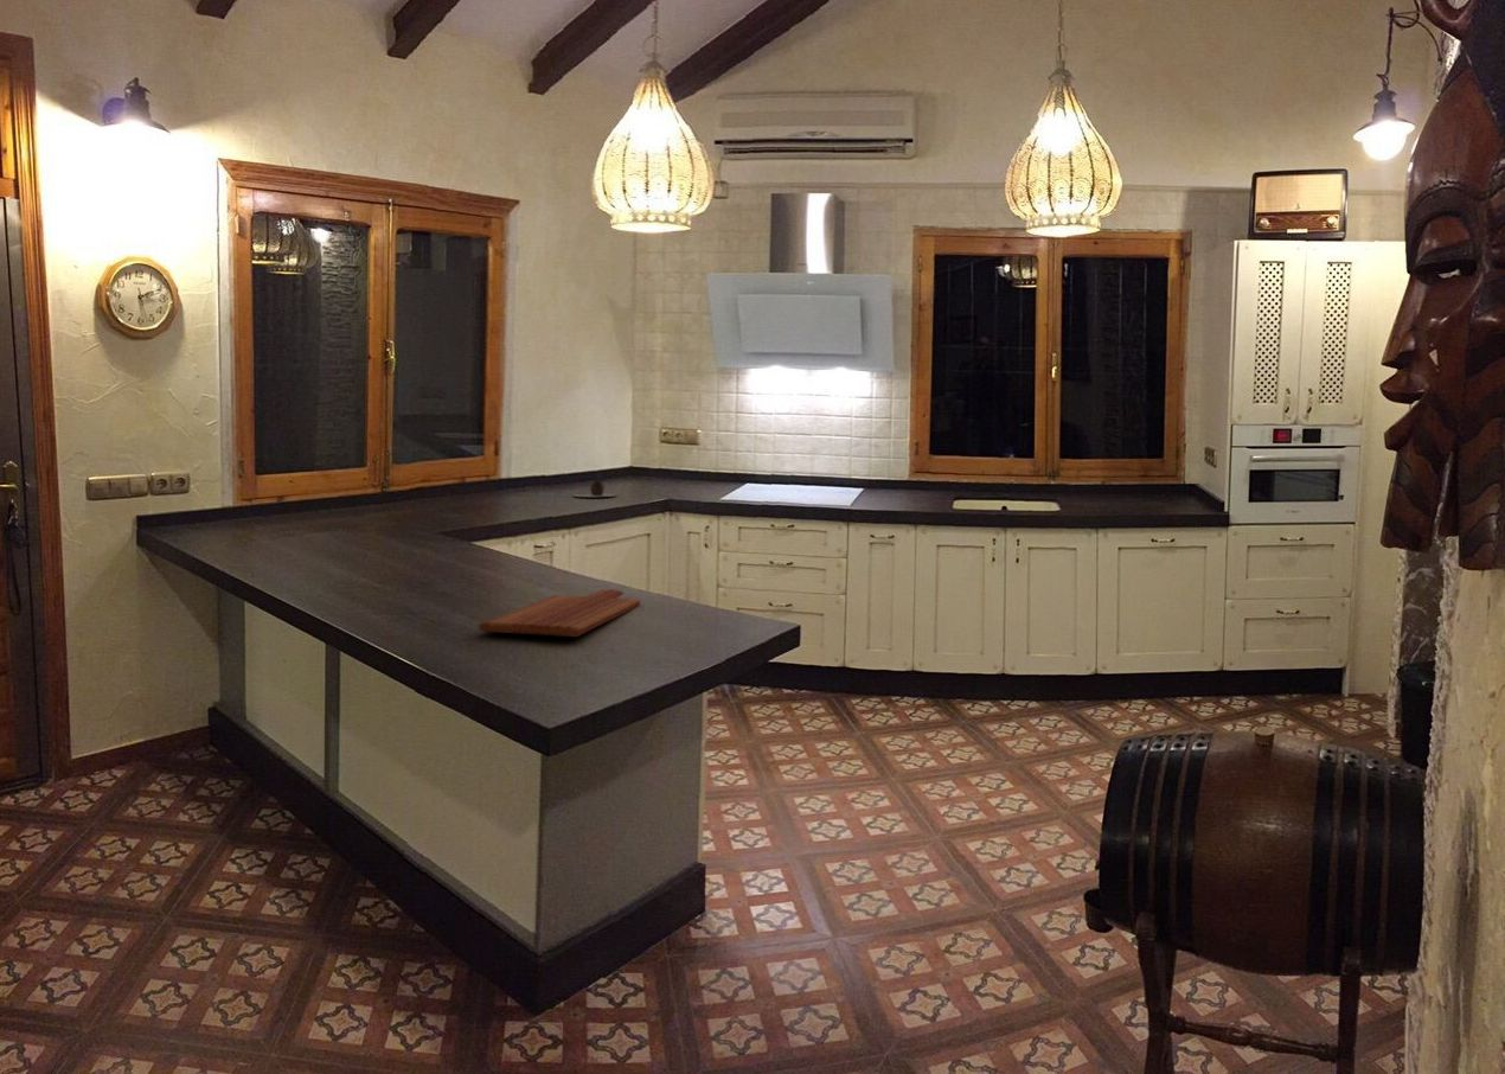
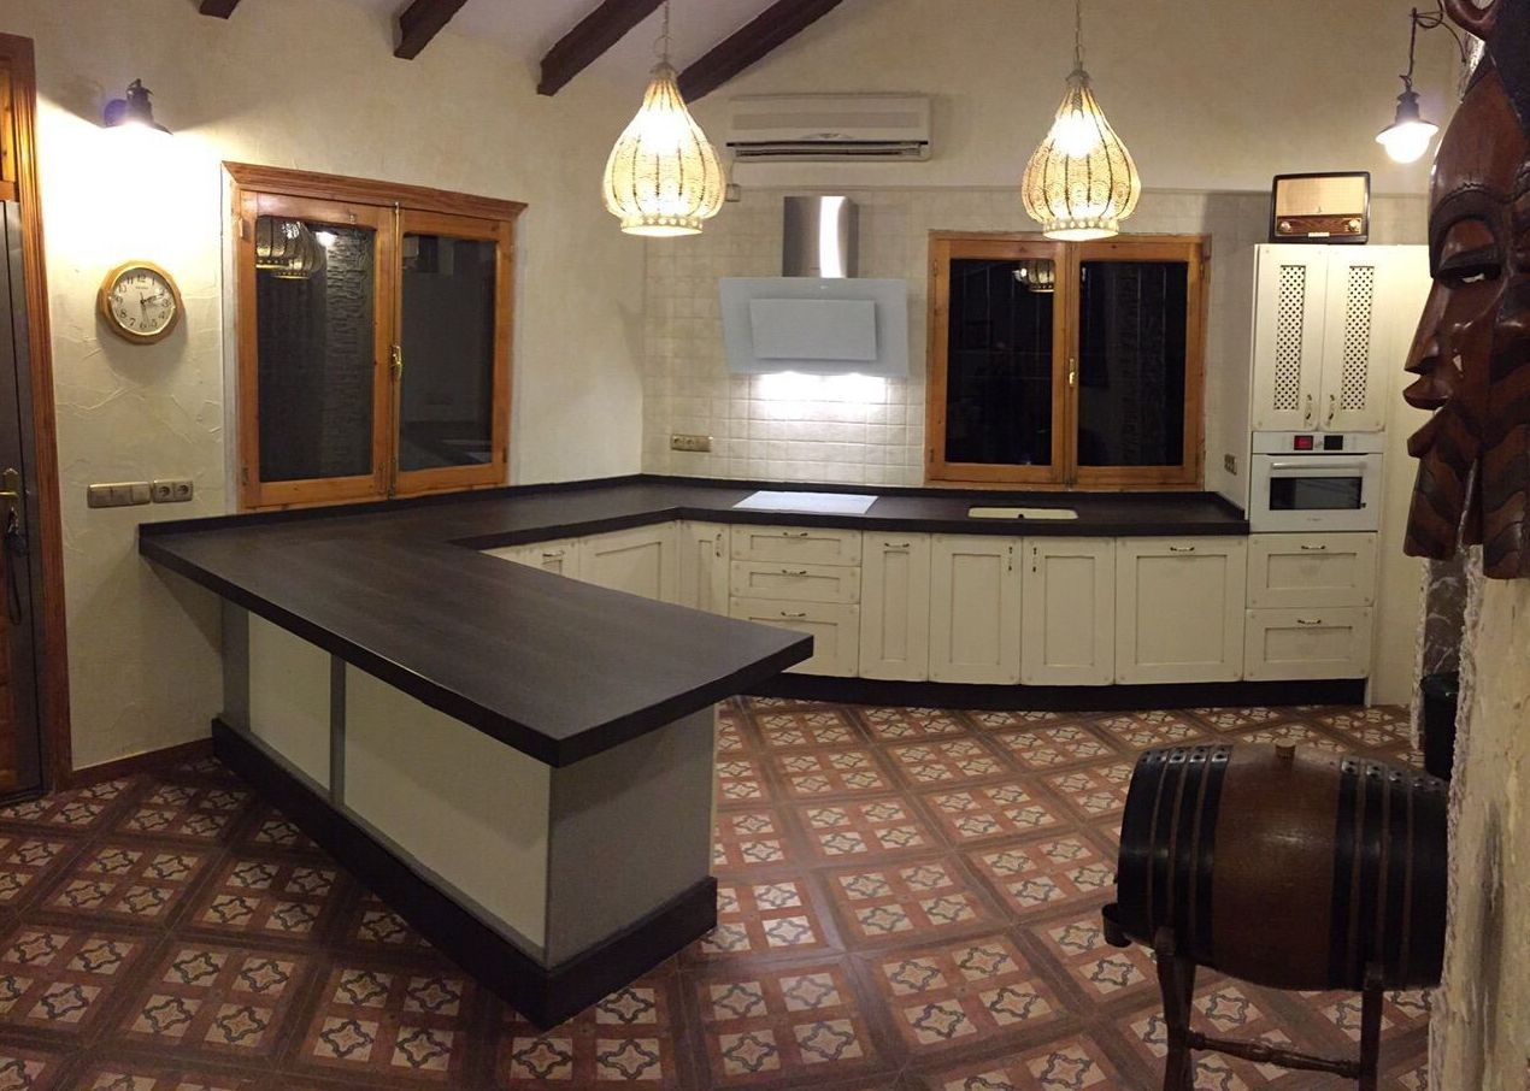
- teapot [572,474,619,498]
- cutting board [478,588,641,638]
